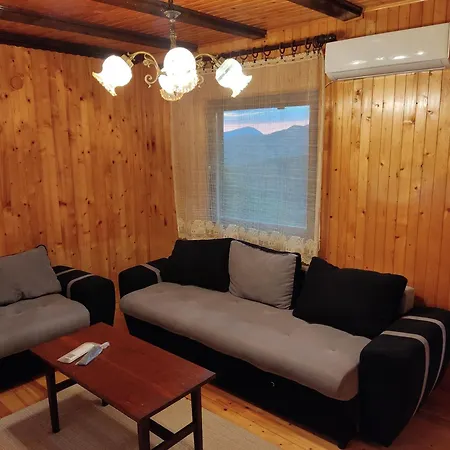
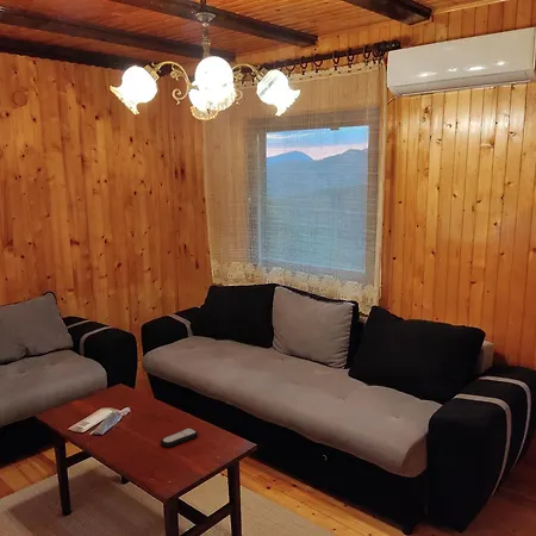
+ remote control [160,428,199,448]
